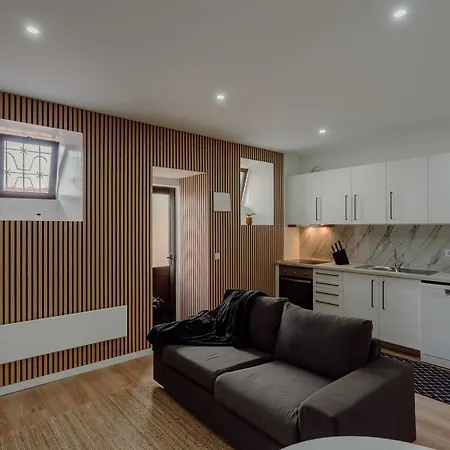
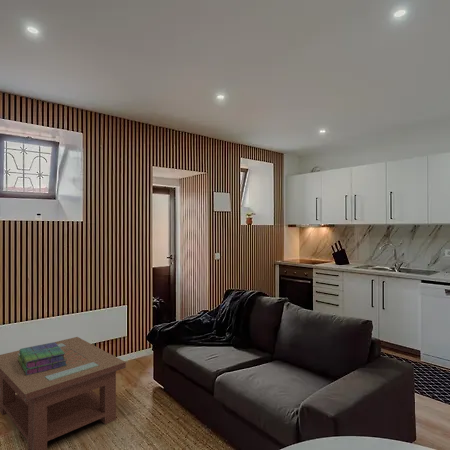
+ coffee table [0,336,127,450]
+ stack of books [17,341,67,375]
